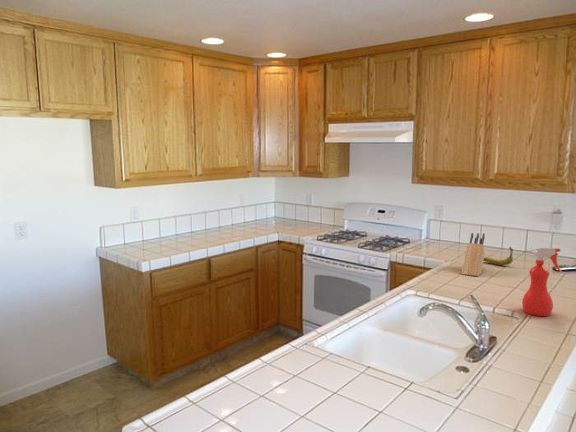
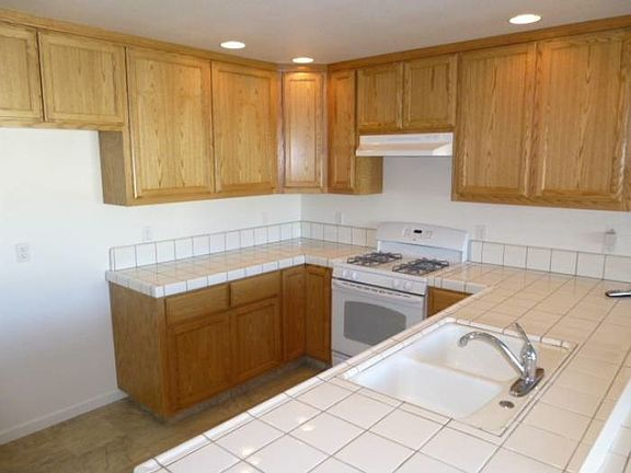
- banana [483,246,514,266]
- knife block [461,232,486,278]
- spray bottle [521,247,564,317]
